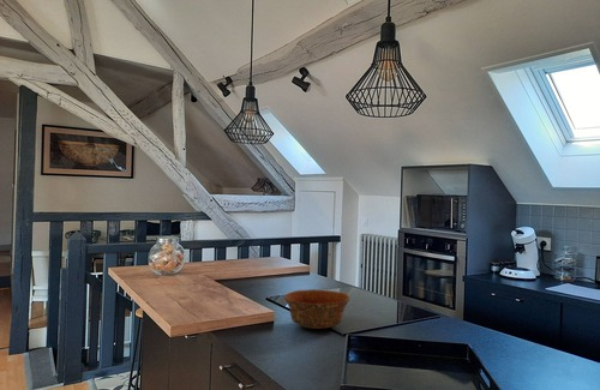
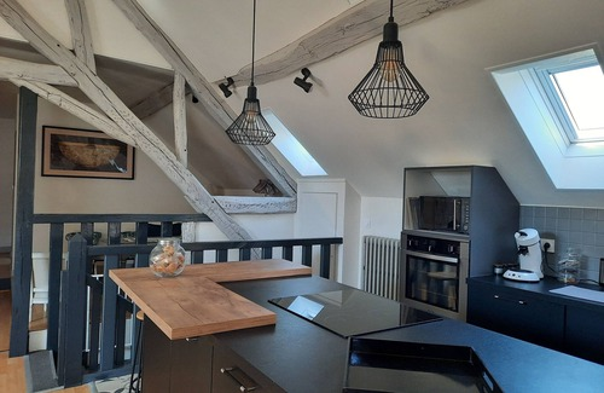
- bowl [283,288,352,330]
